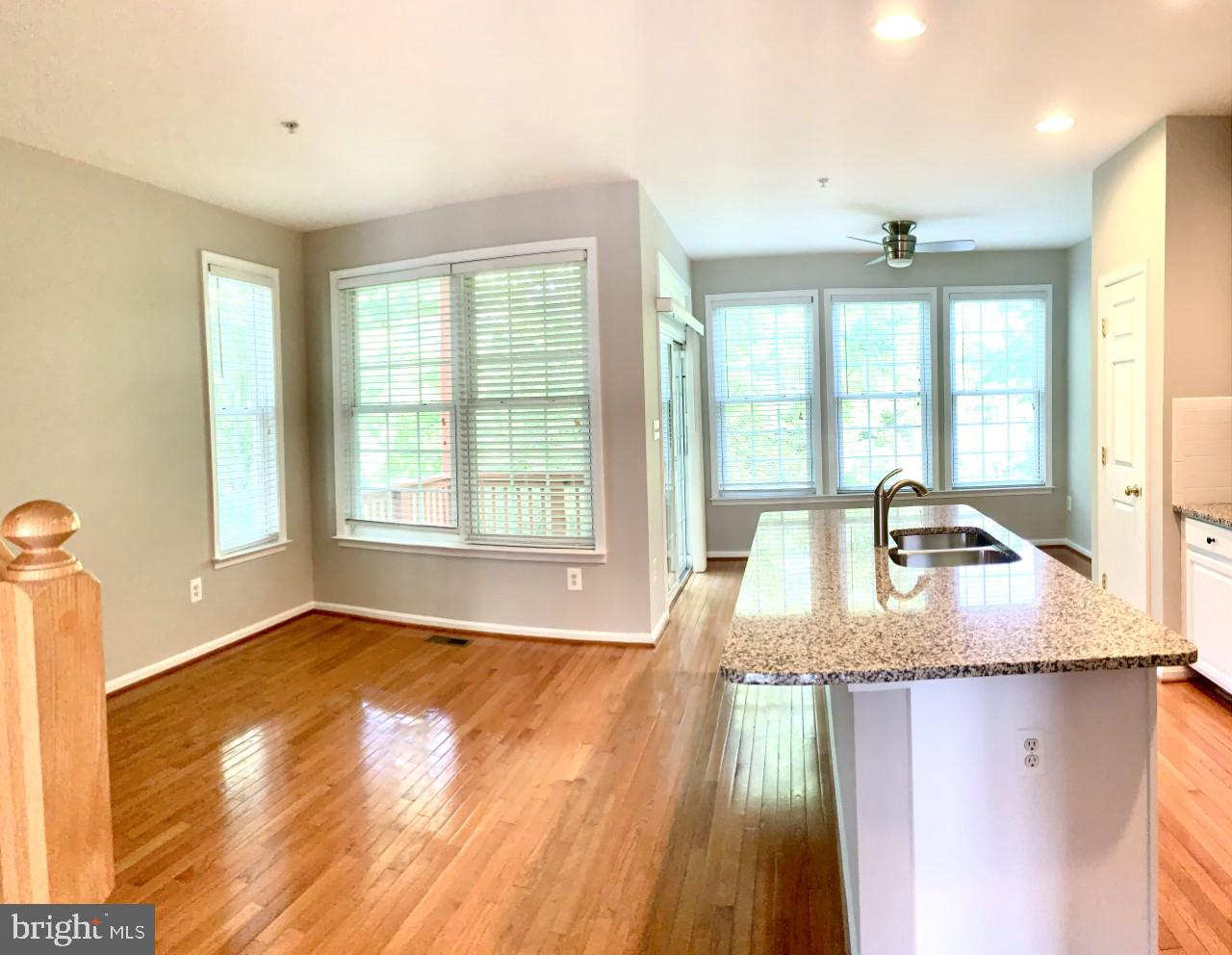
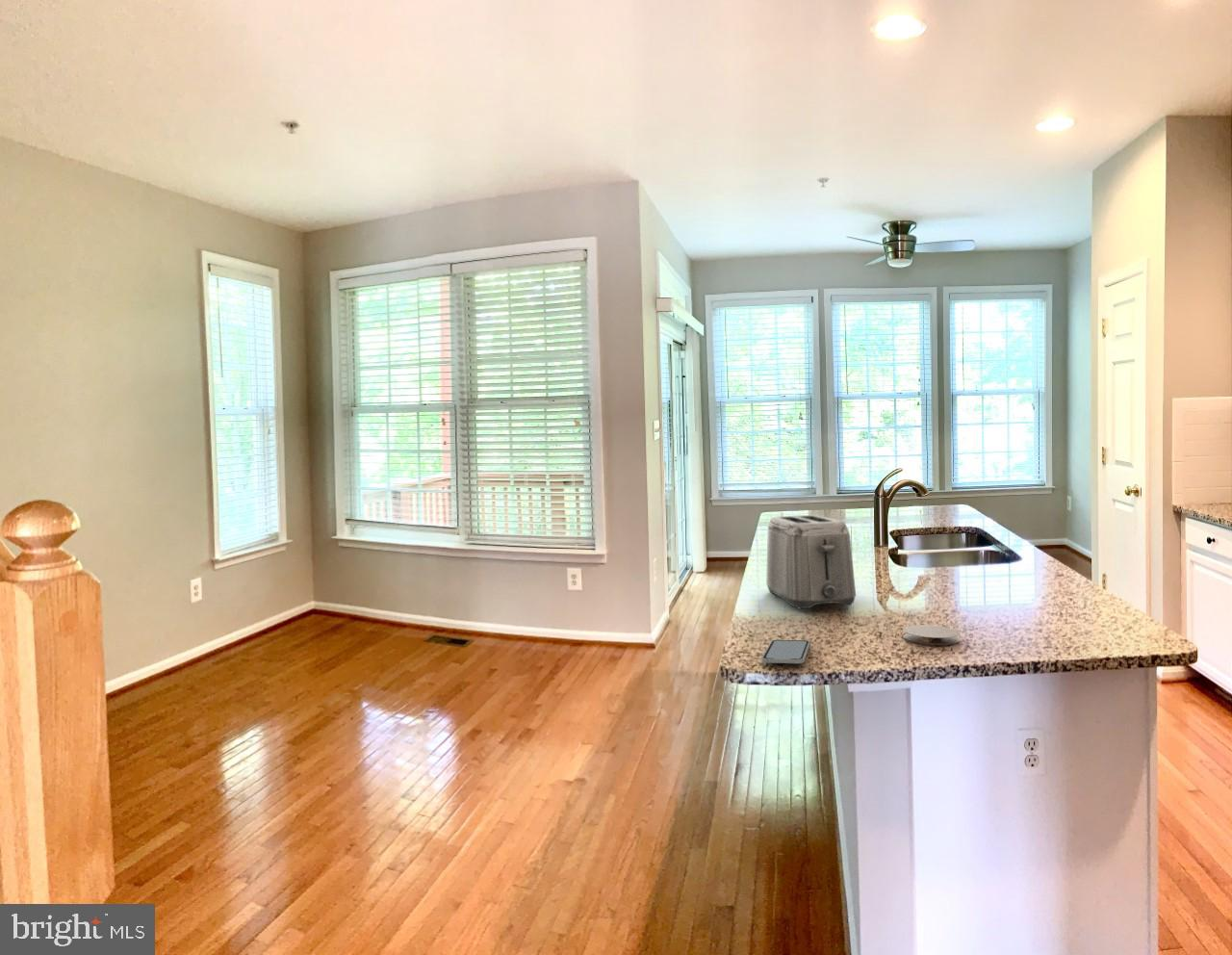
+ toaster [765,514,857,610]
+ smartphone [761,639,811,664]
+ coaster [903,624,961,646]
